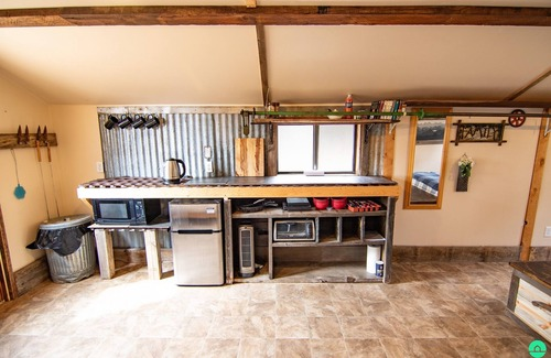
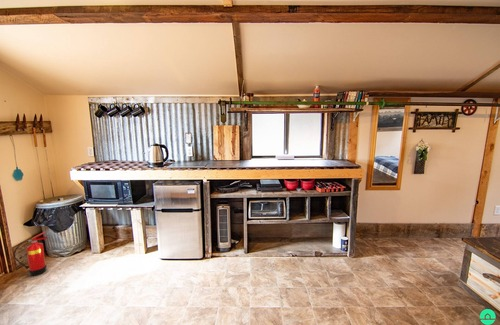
+ fire extinguisher [13,230,48,277]
